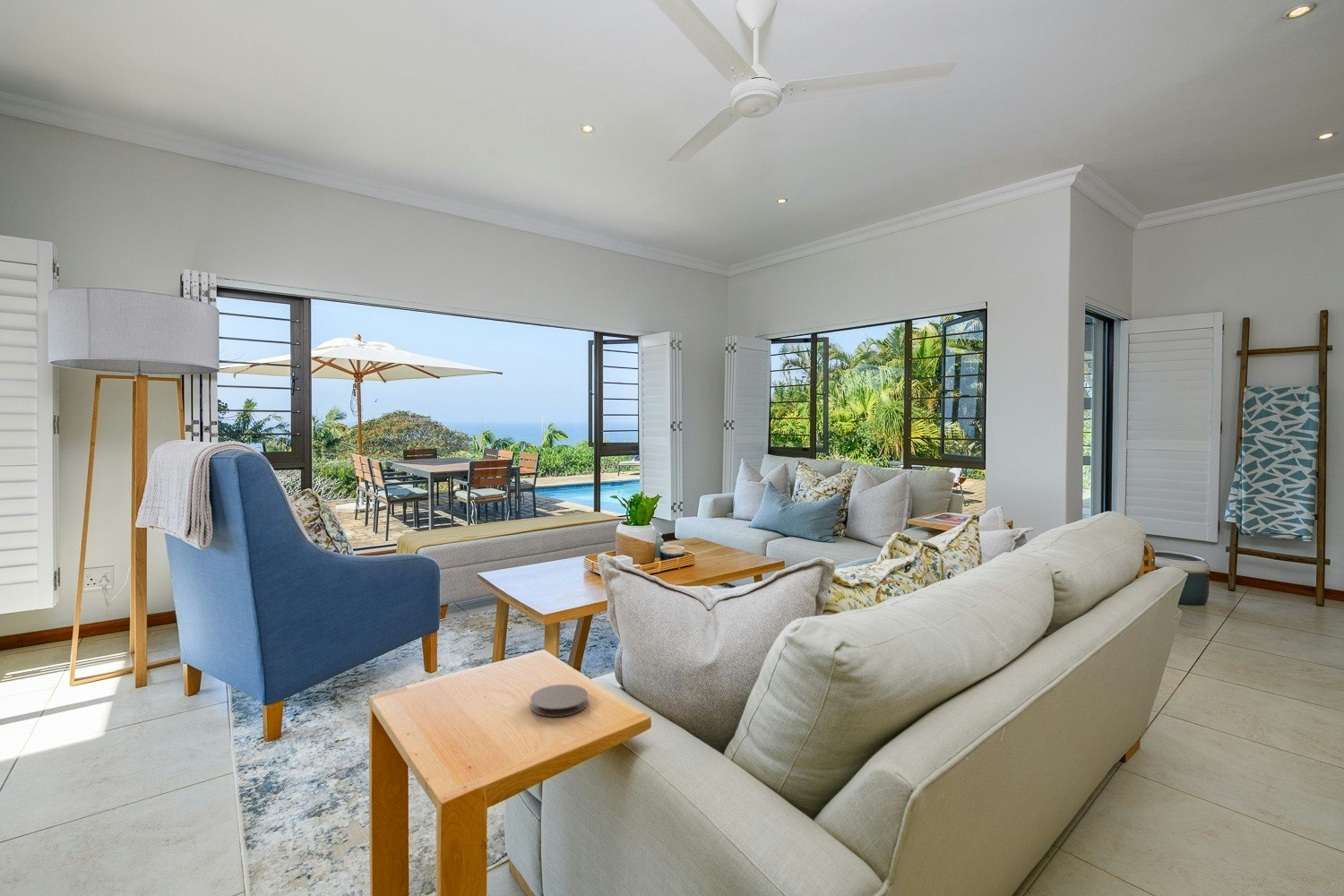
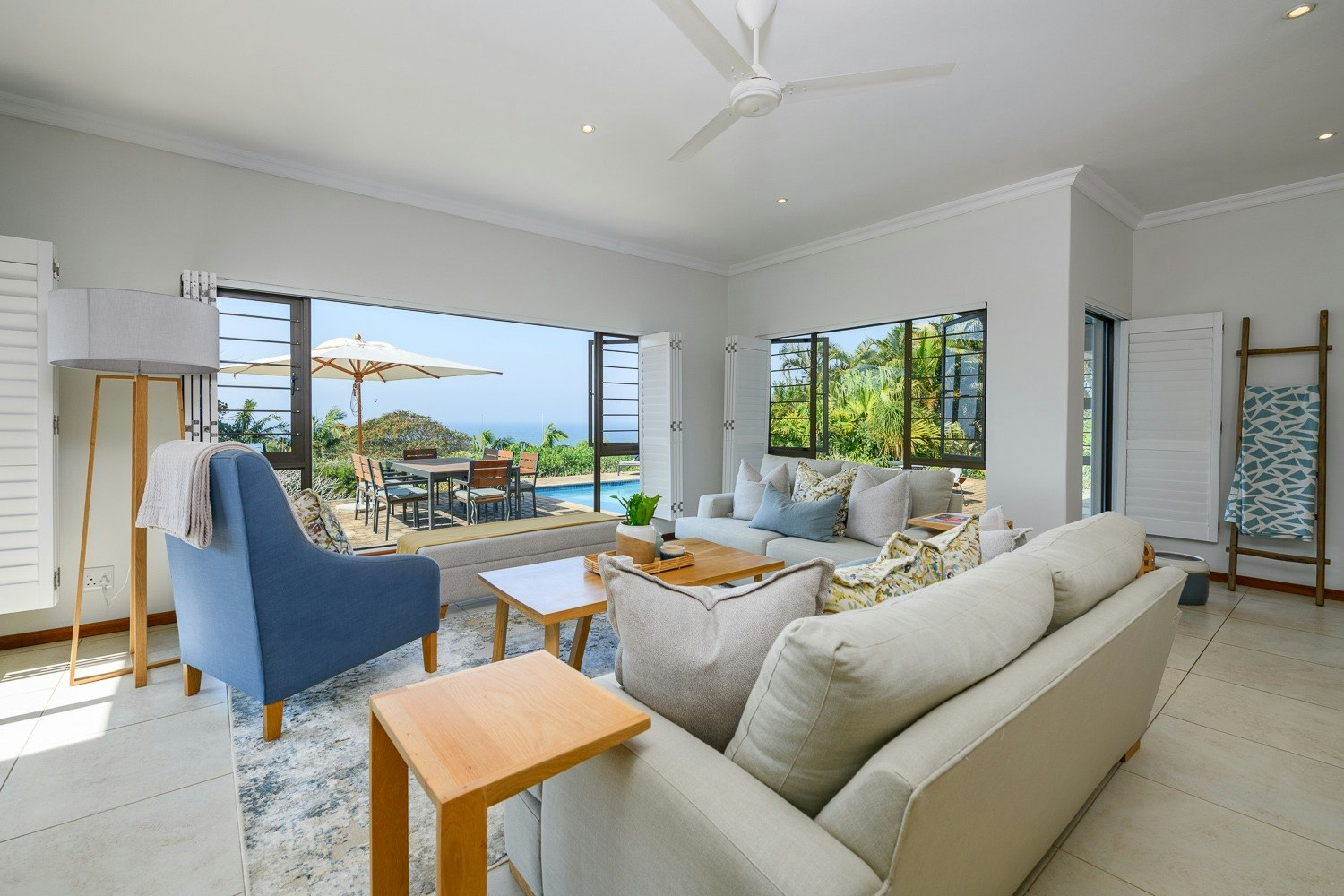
- coaster [530,684,589,718]
